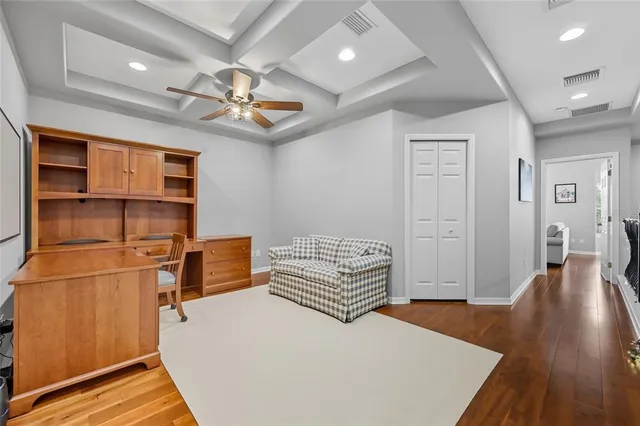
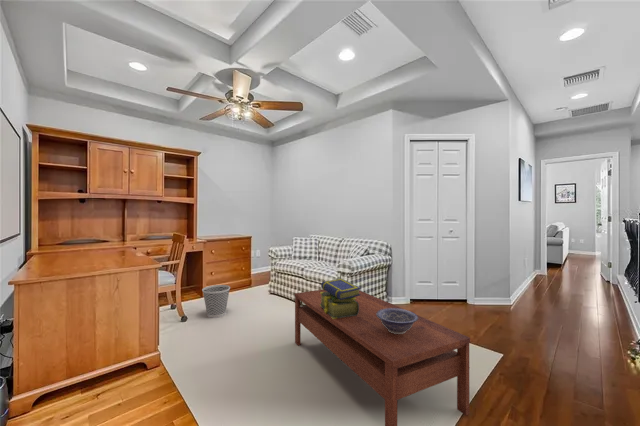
+ coffee table [294,289,471,426]
+ wastebasket [201,284,231,318]
+ decorative bowl [376,308,418,334]
+ stack of books [320,278,362,319]
